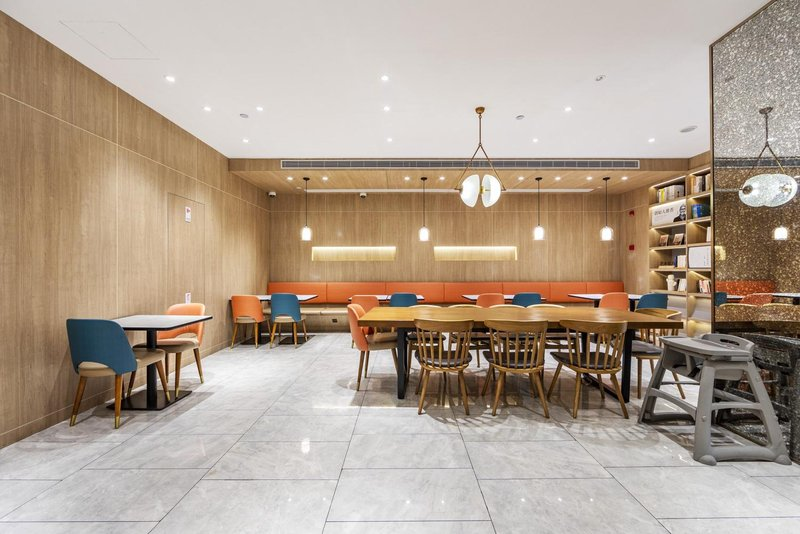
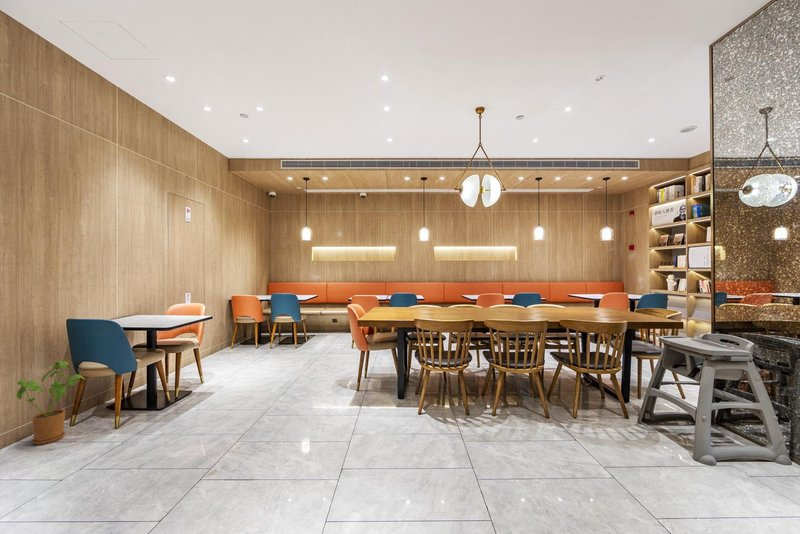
+ house plant [15,360,87,446]
